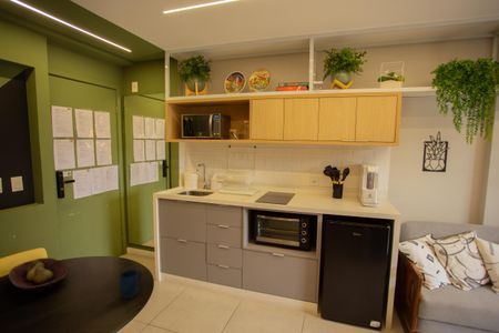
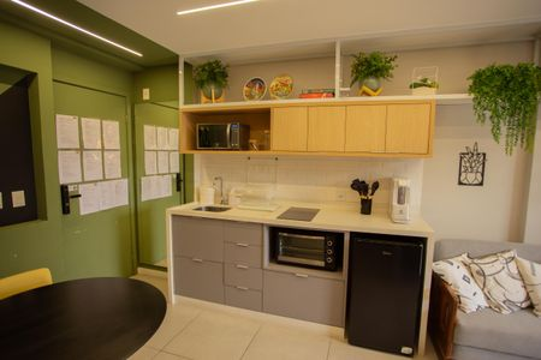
- mug [119,269,143,300]
- fruit bowl [8,256,69,293]
